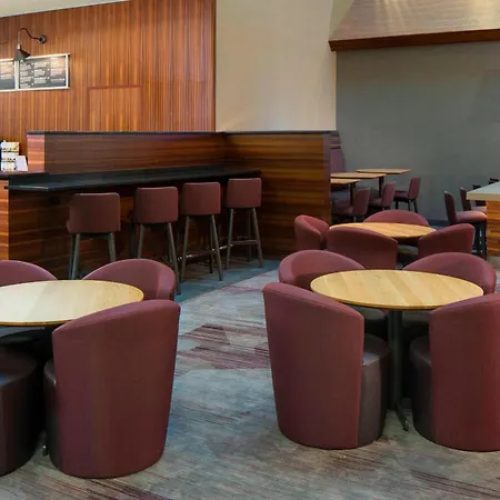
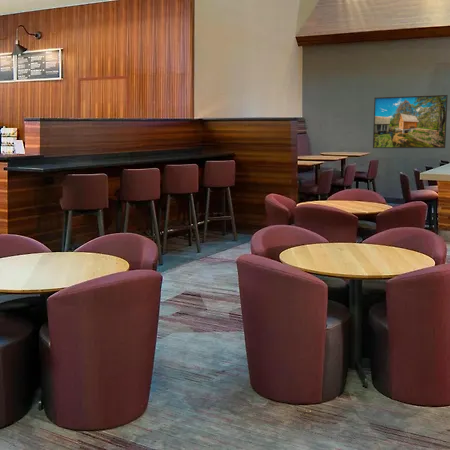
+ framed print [372,94,449,149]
